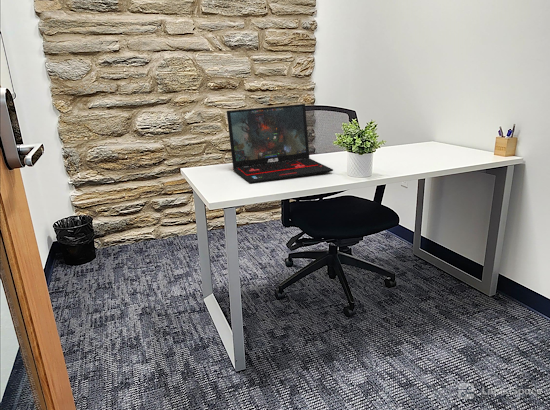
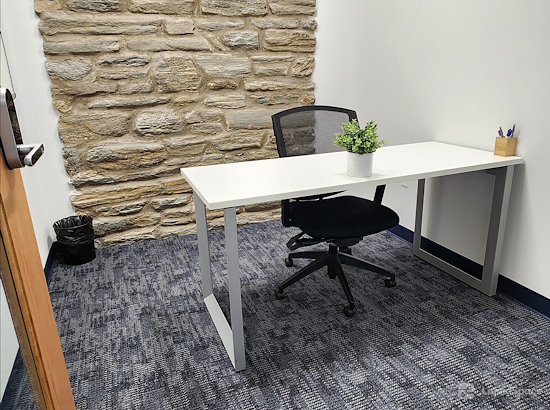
- laptop [226,103,334,184]
